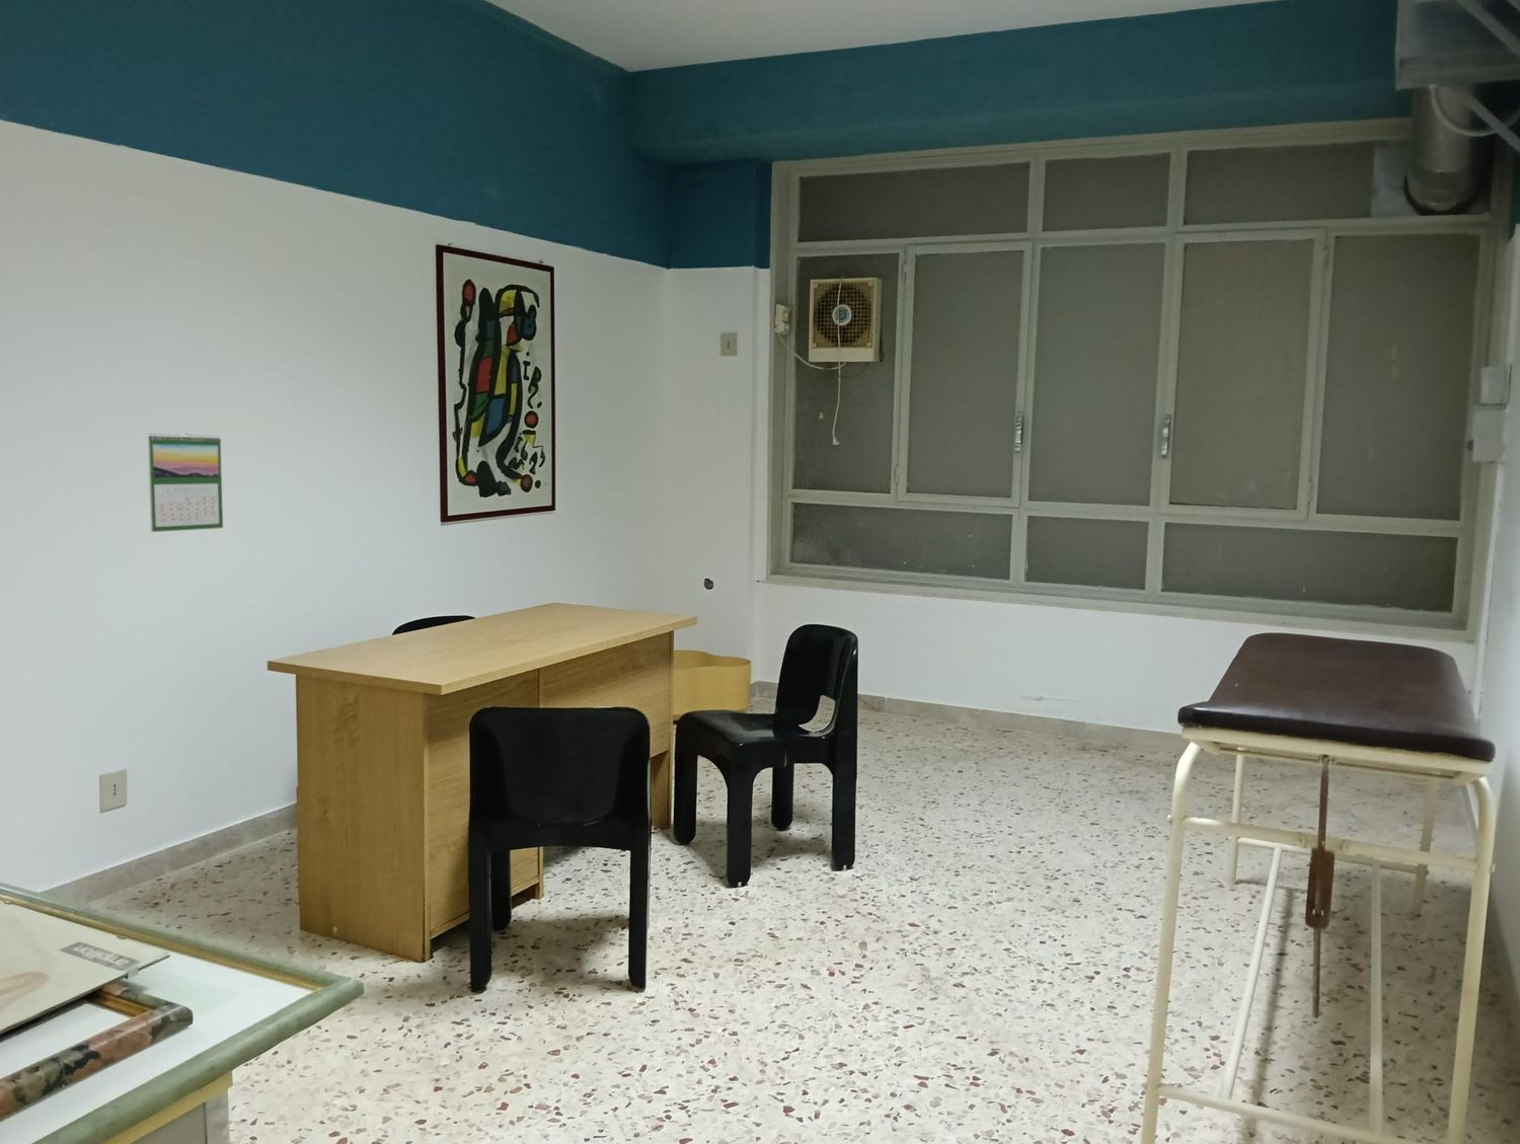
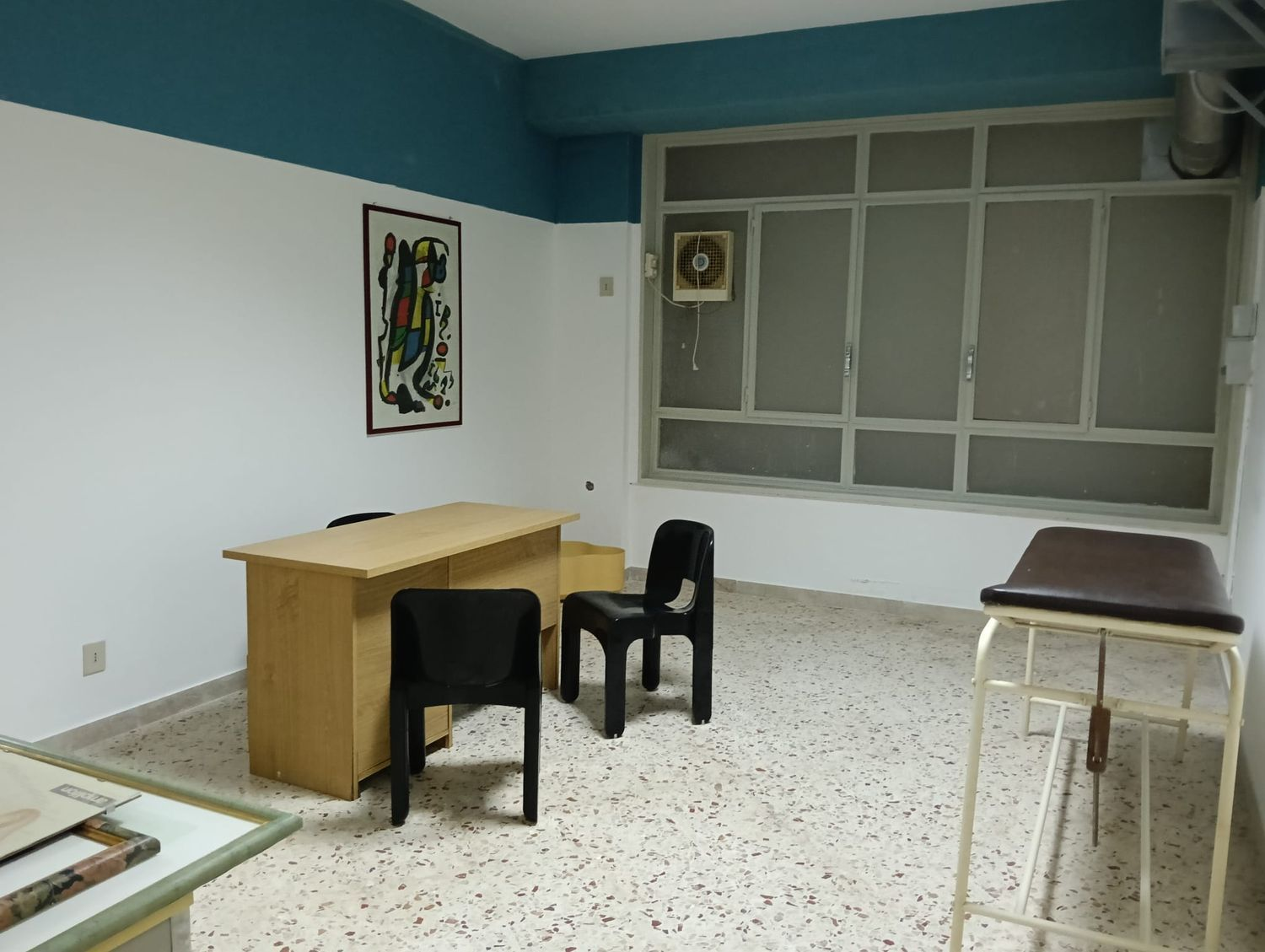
- calendar [147,431,223,534]
